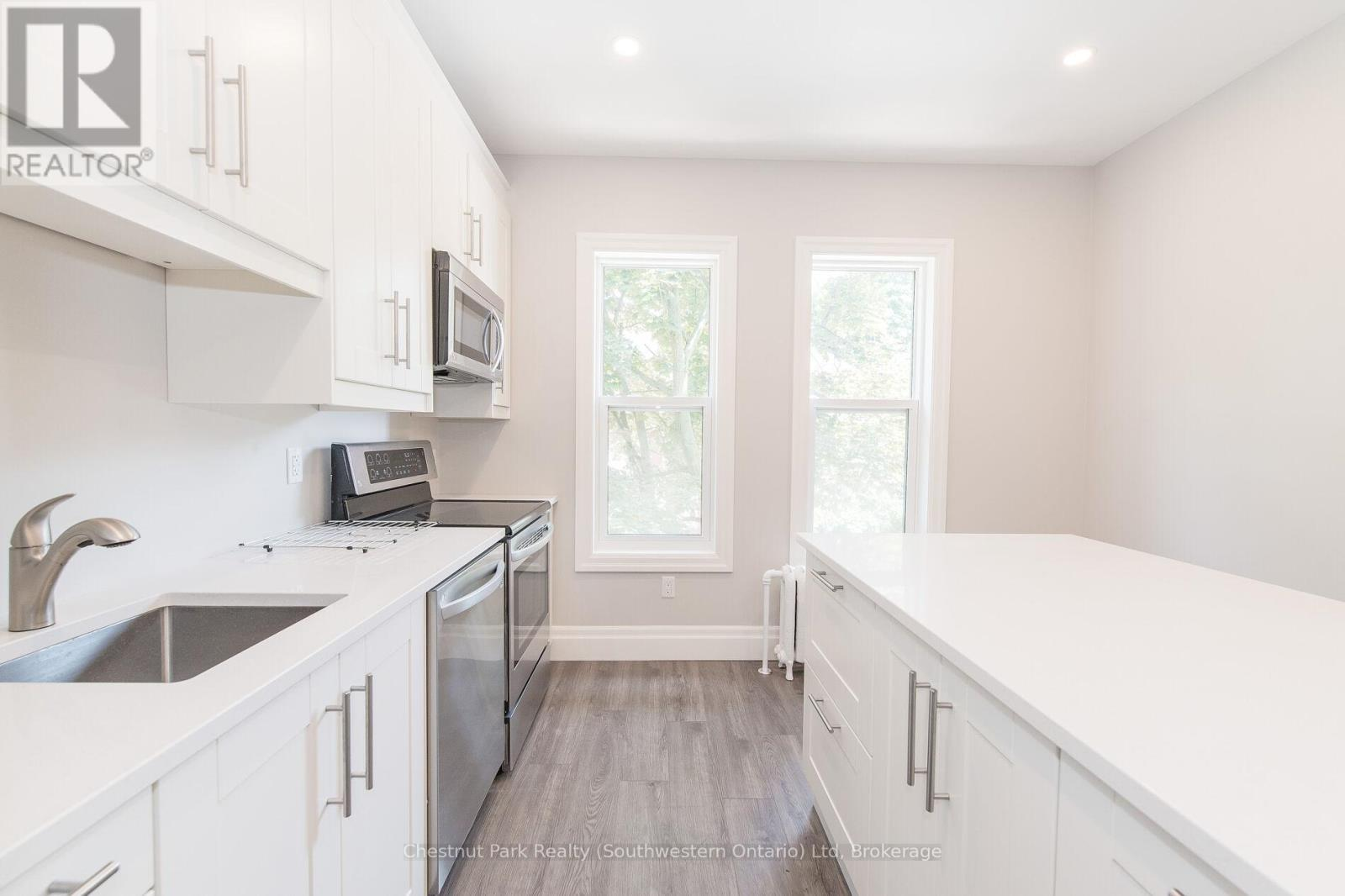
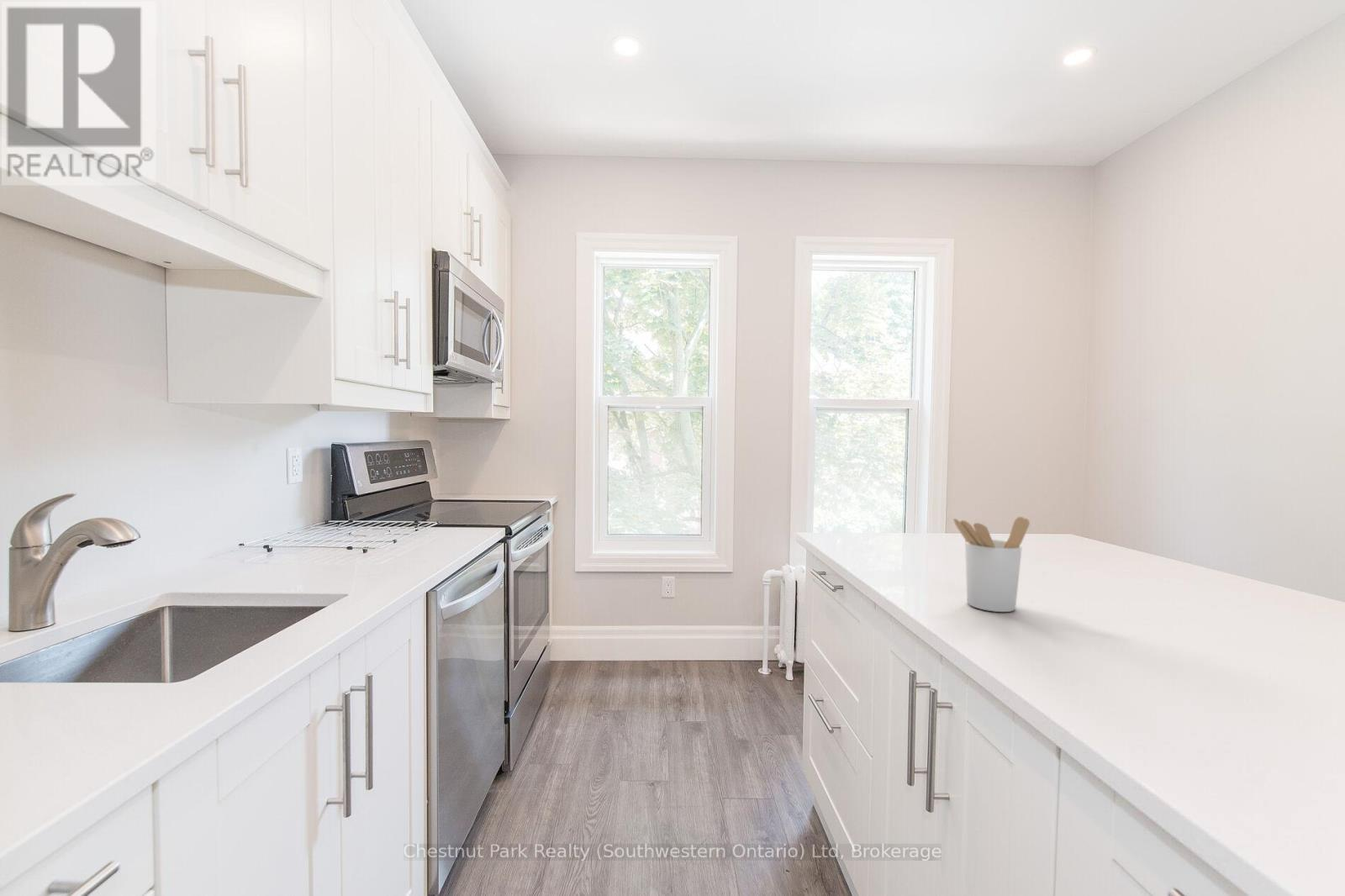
+ utensil holder [952,516,1031,613]
